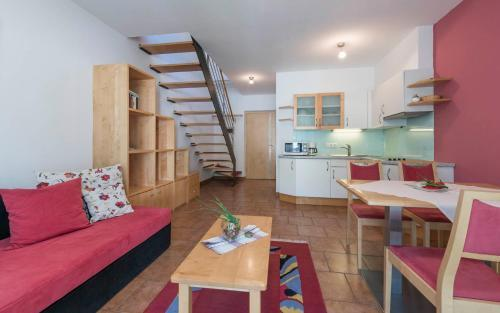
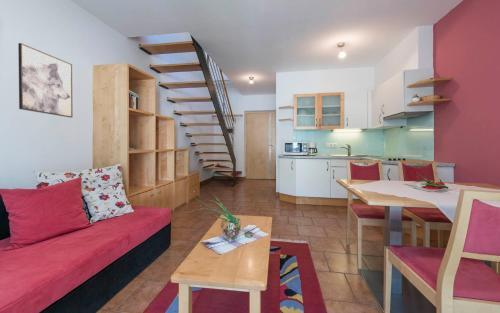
+ wall art [17,42,74,118]
